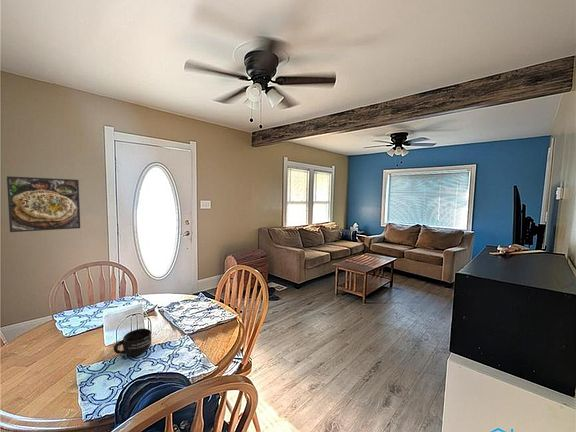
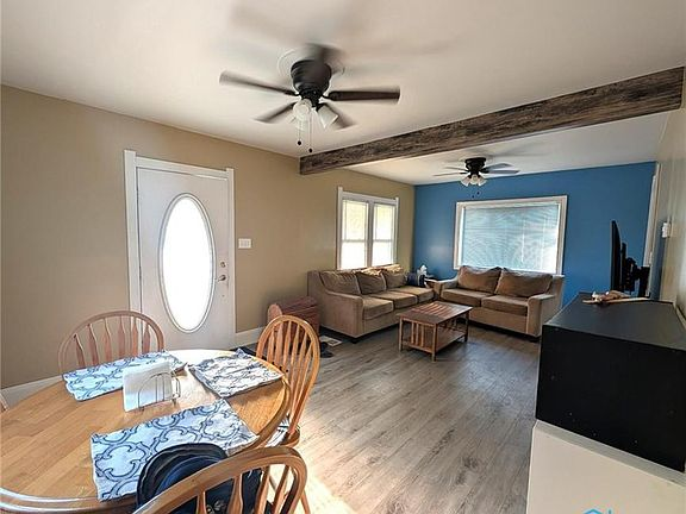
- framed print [6,175,81,233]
- mug [113,328,152,357]
